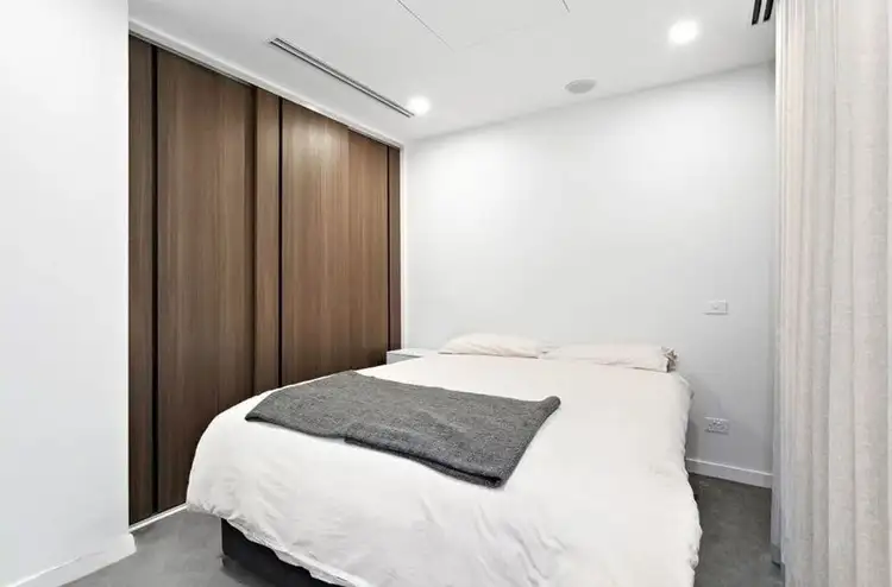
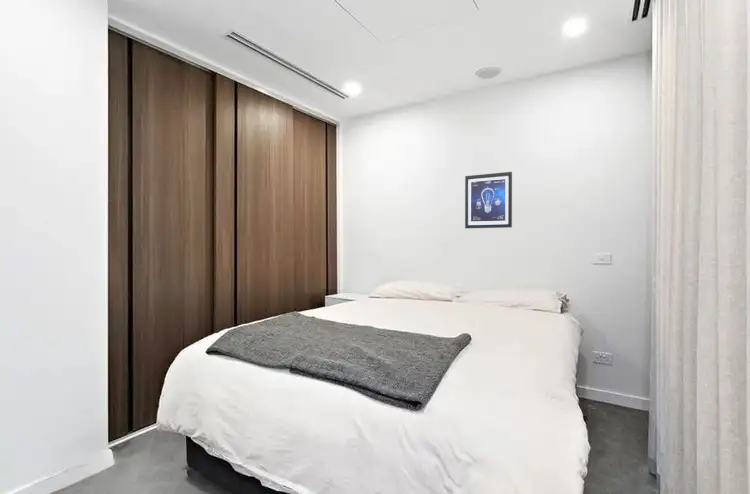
+ wall art [464,171,513,229]
